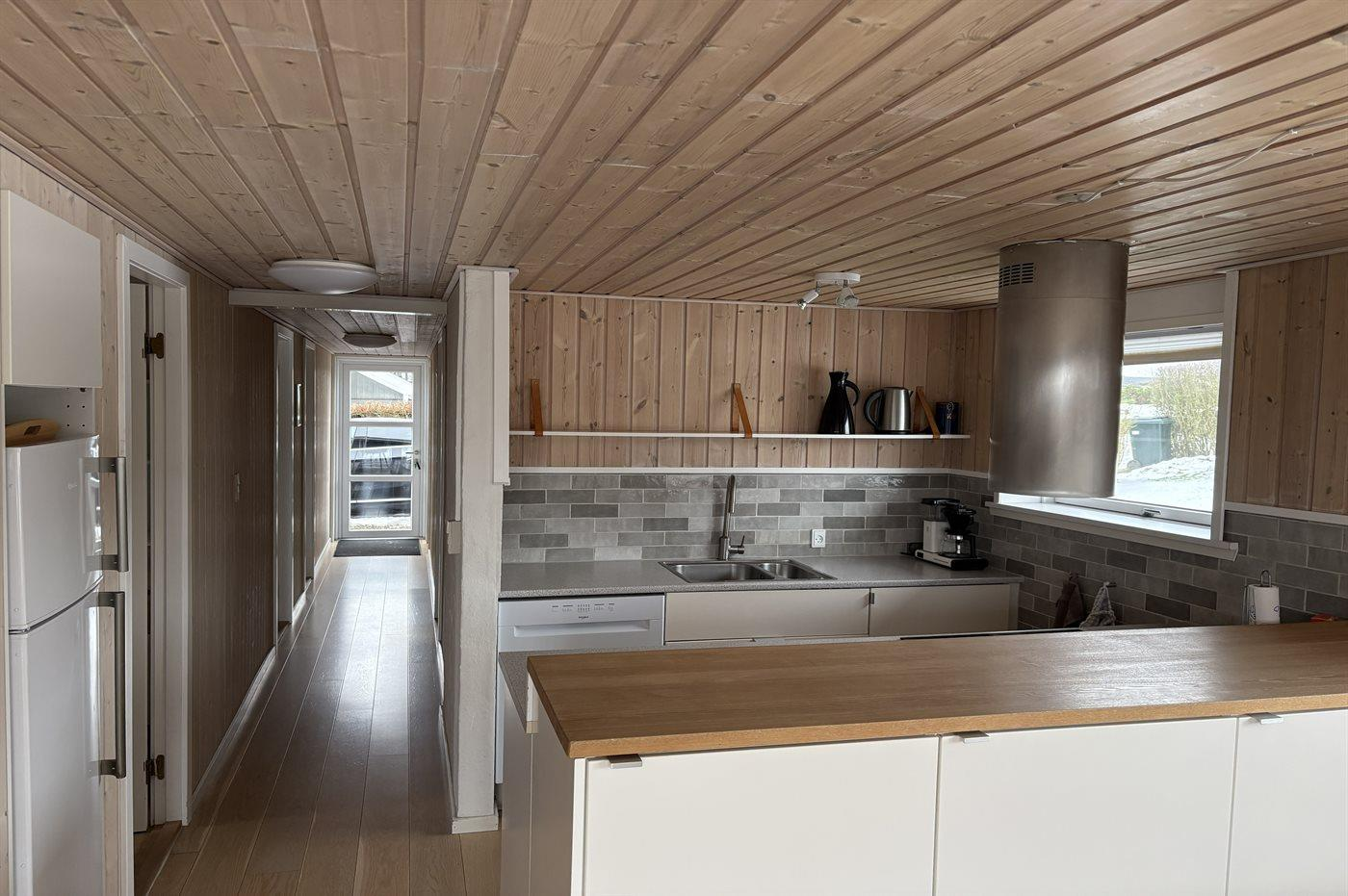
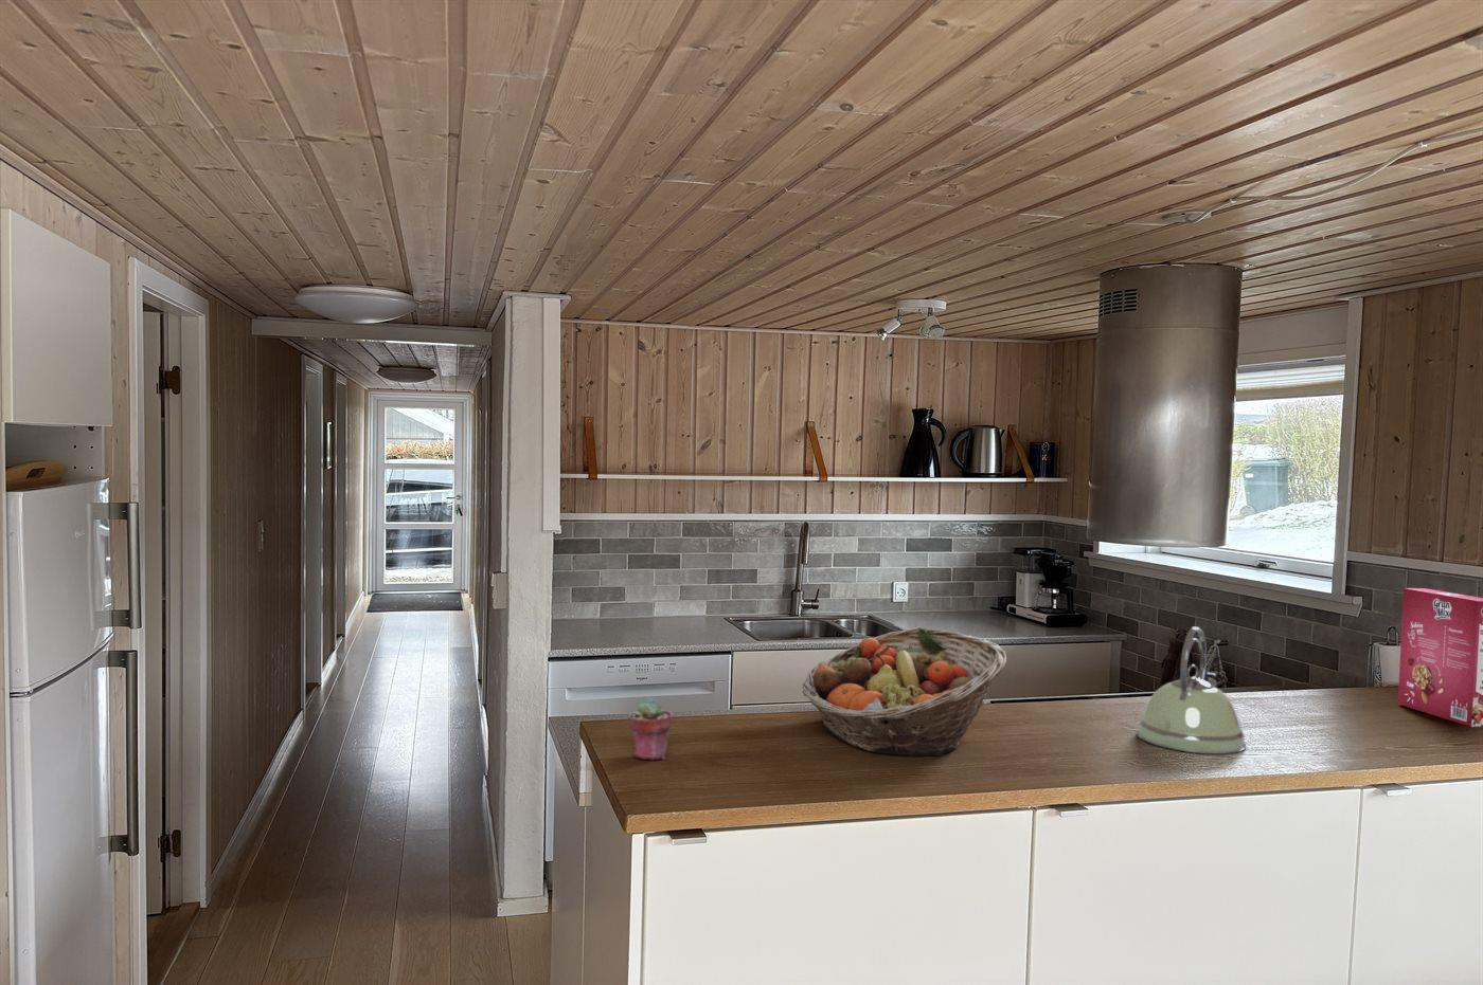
+ fruit basket [802,627,1008,757]
+ potted succulent [627,696,673,761]
+ kettle [1135,627,1246,755]
+ cereal box [1397,587,1483,728]
